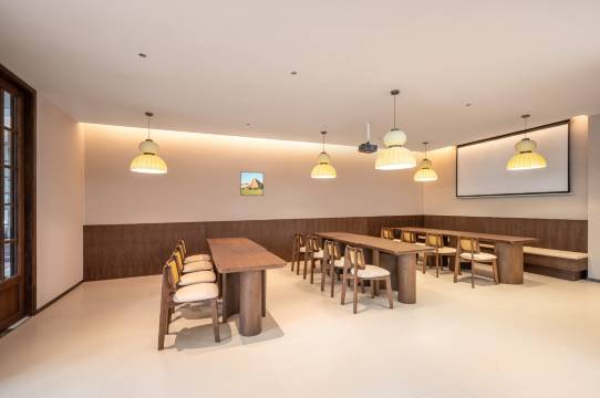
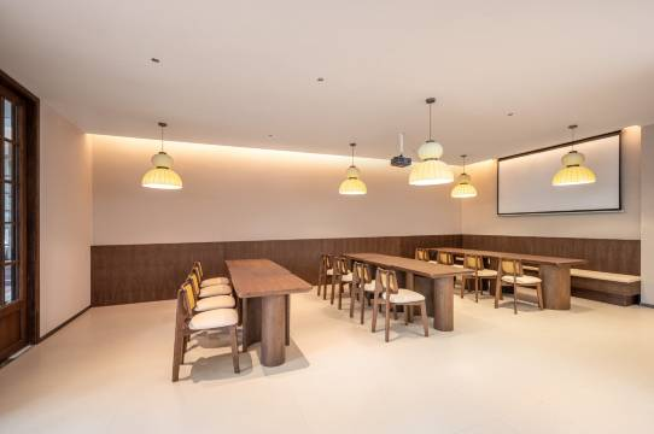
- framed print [239,170,265,197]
